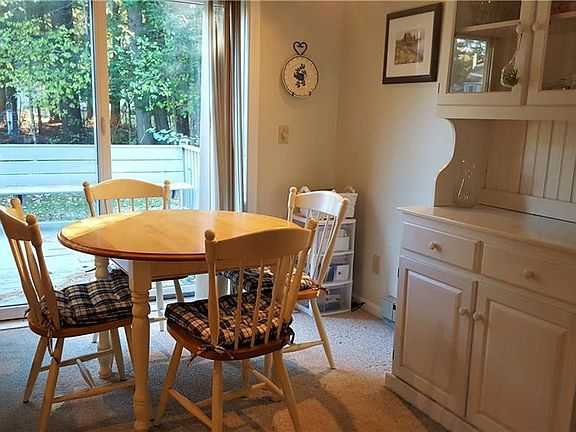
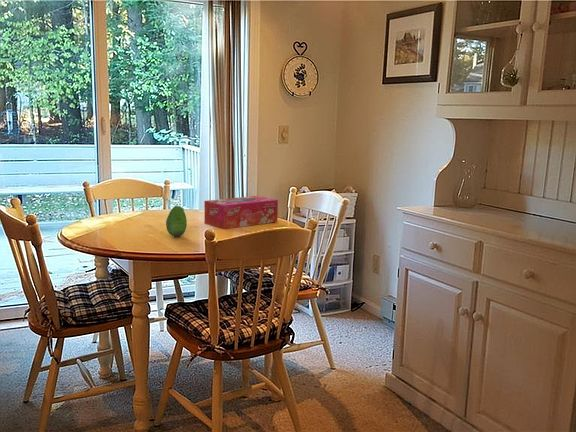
+ fruit [165,205,188,238]
+ tissue box [203,195,279,230]
